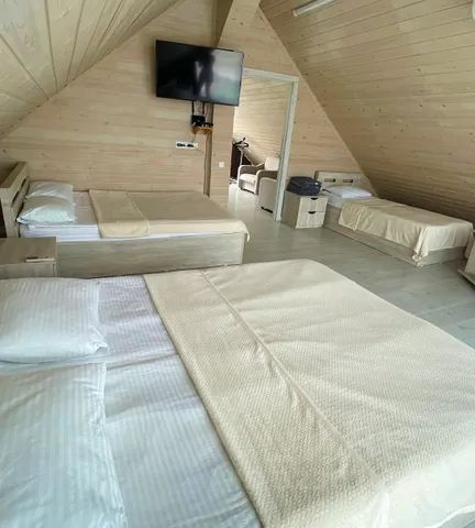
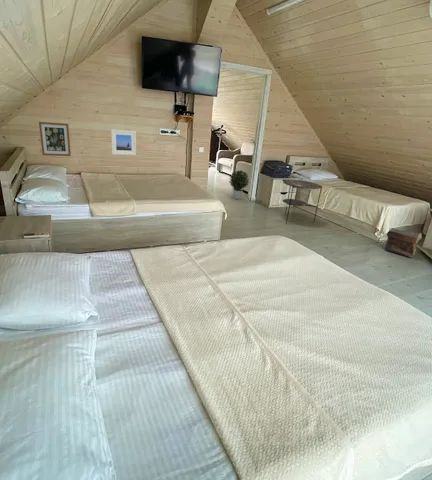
+ pouch [384,227,423,258]
+ potted plant [228,169,250,200]
+ wall art [38,121,72,157]
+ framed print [110,128,137,156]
+ side table [282,178,323,225]
